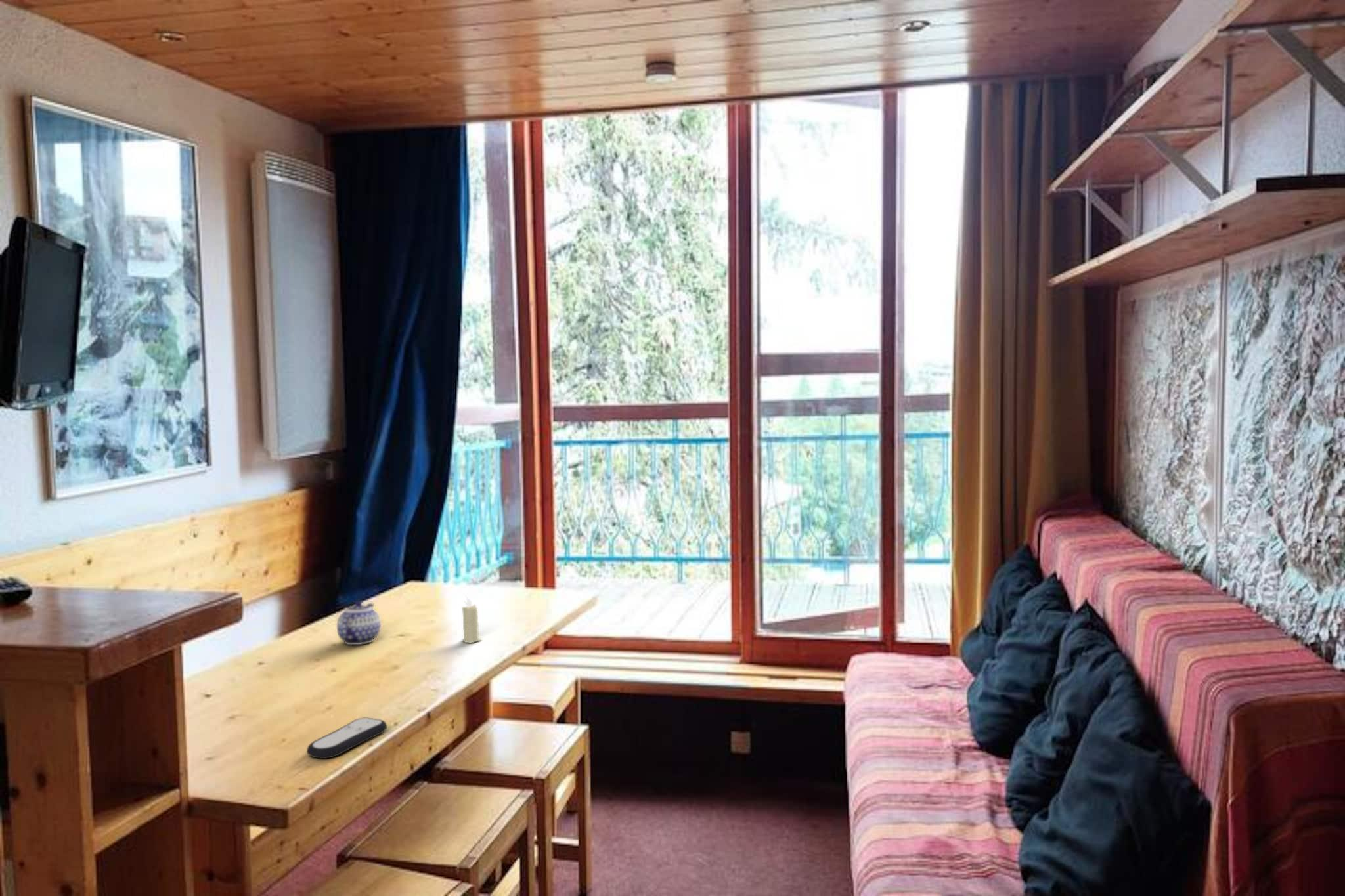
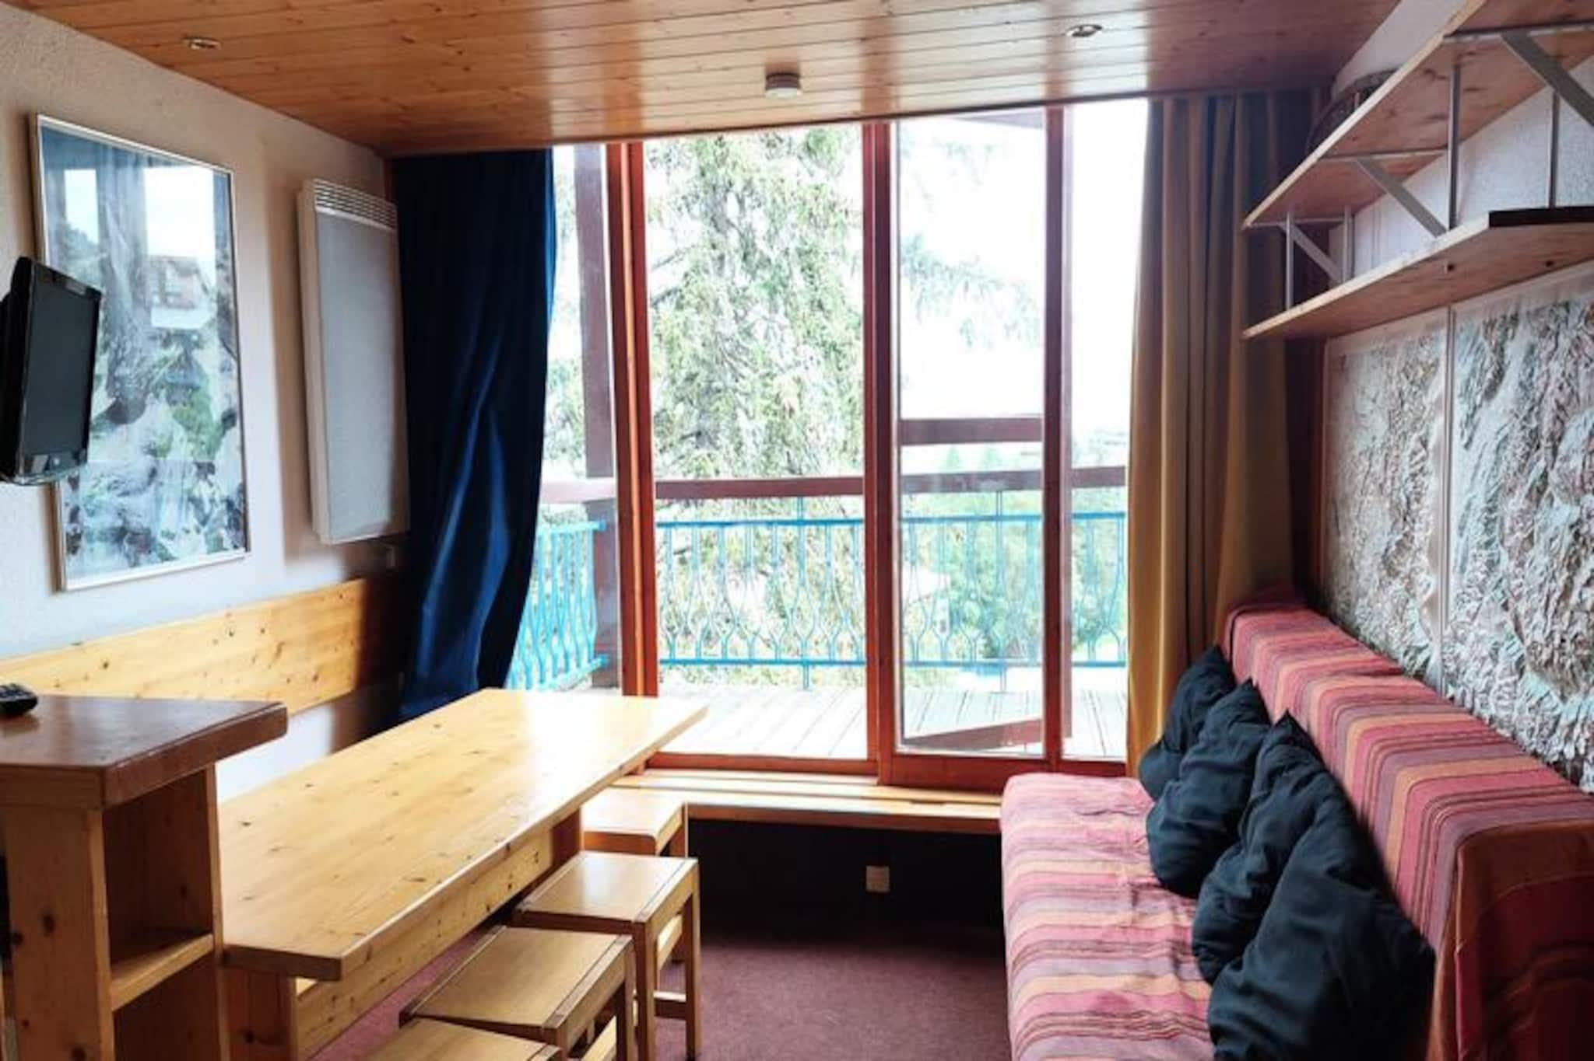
- teapot [336,600,382,645]
- remote control [306,717,387,759]
- candle [461,595,483,644]
